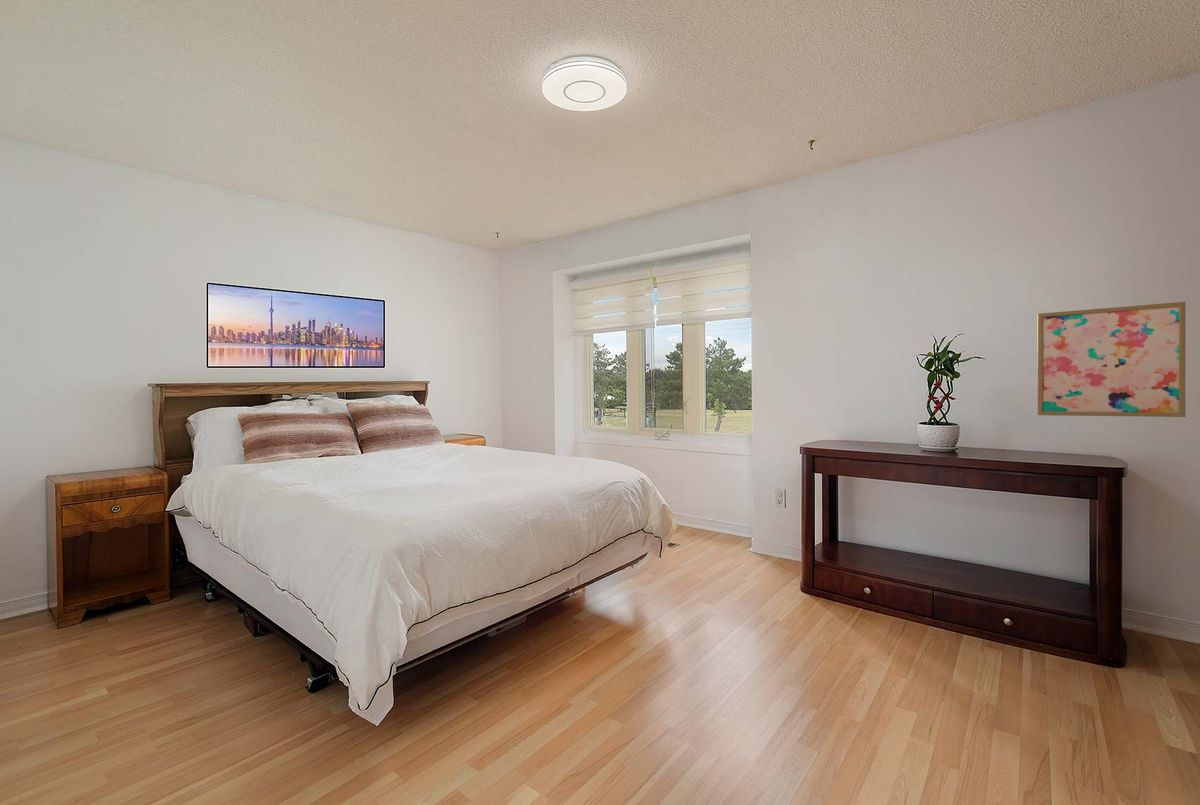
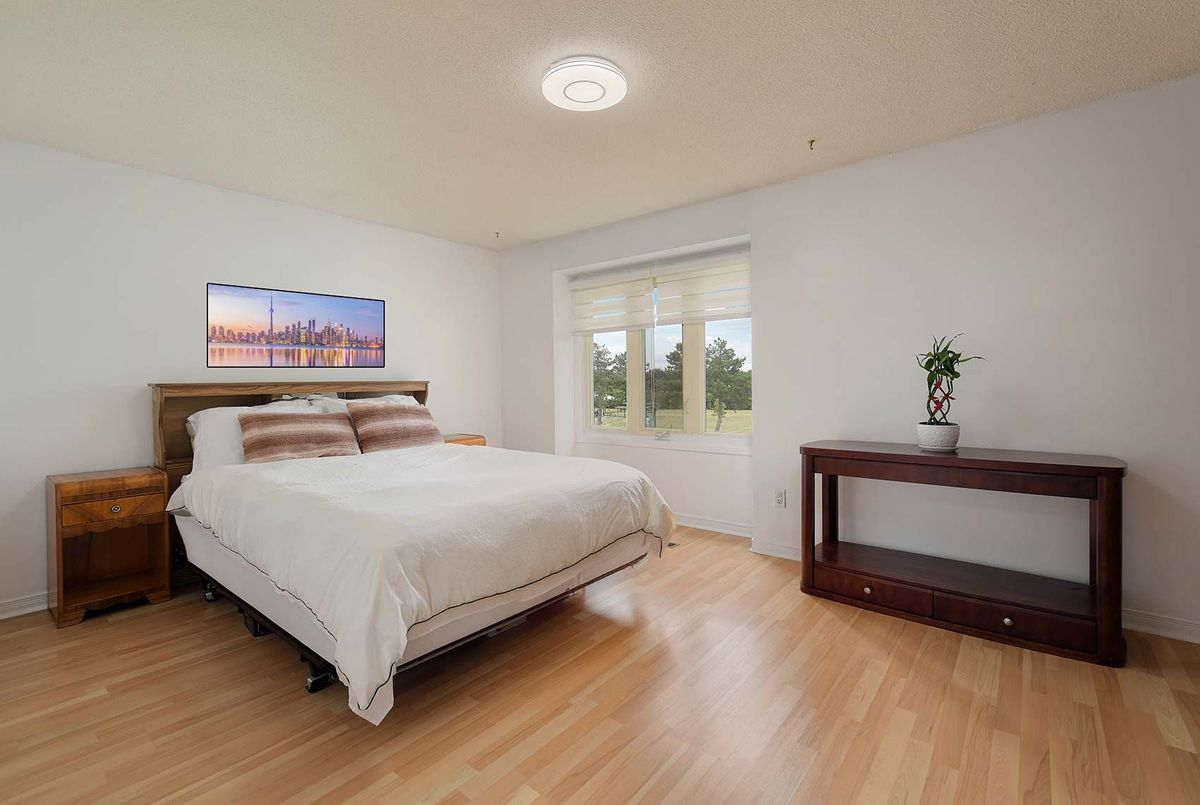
- wall art [1037,301,1186,418]
